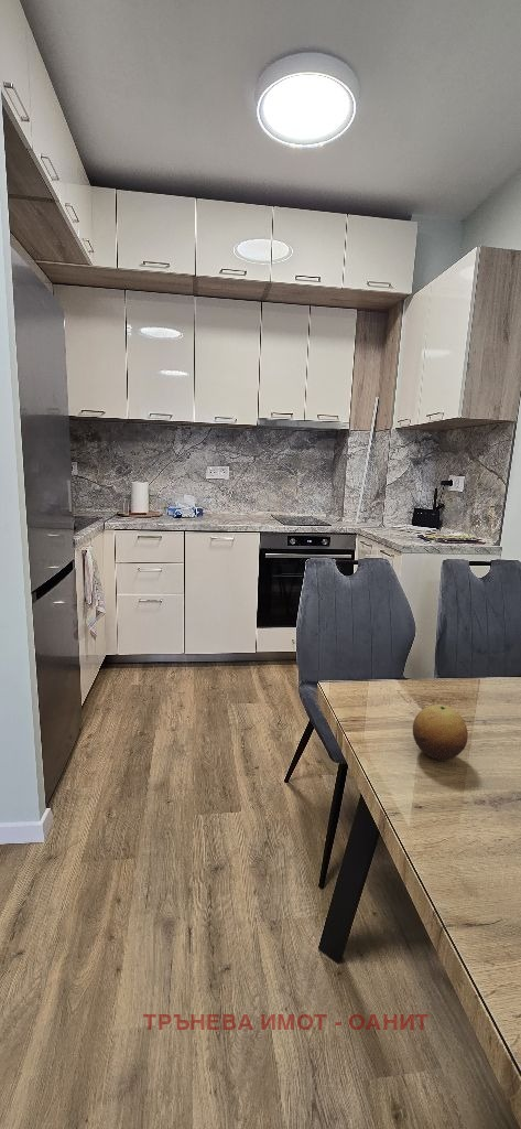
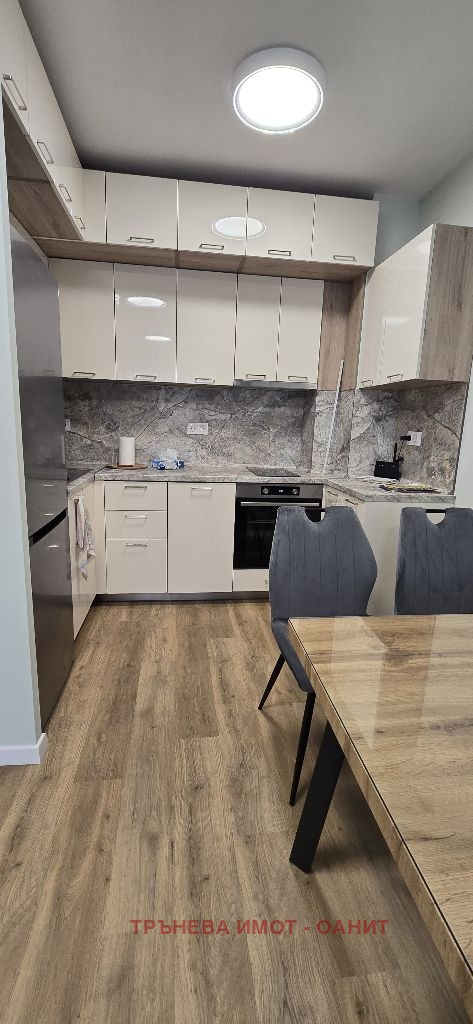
- fruit [412,703,469,761]
